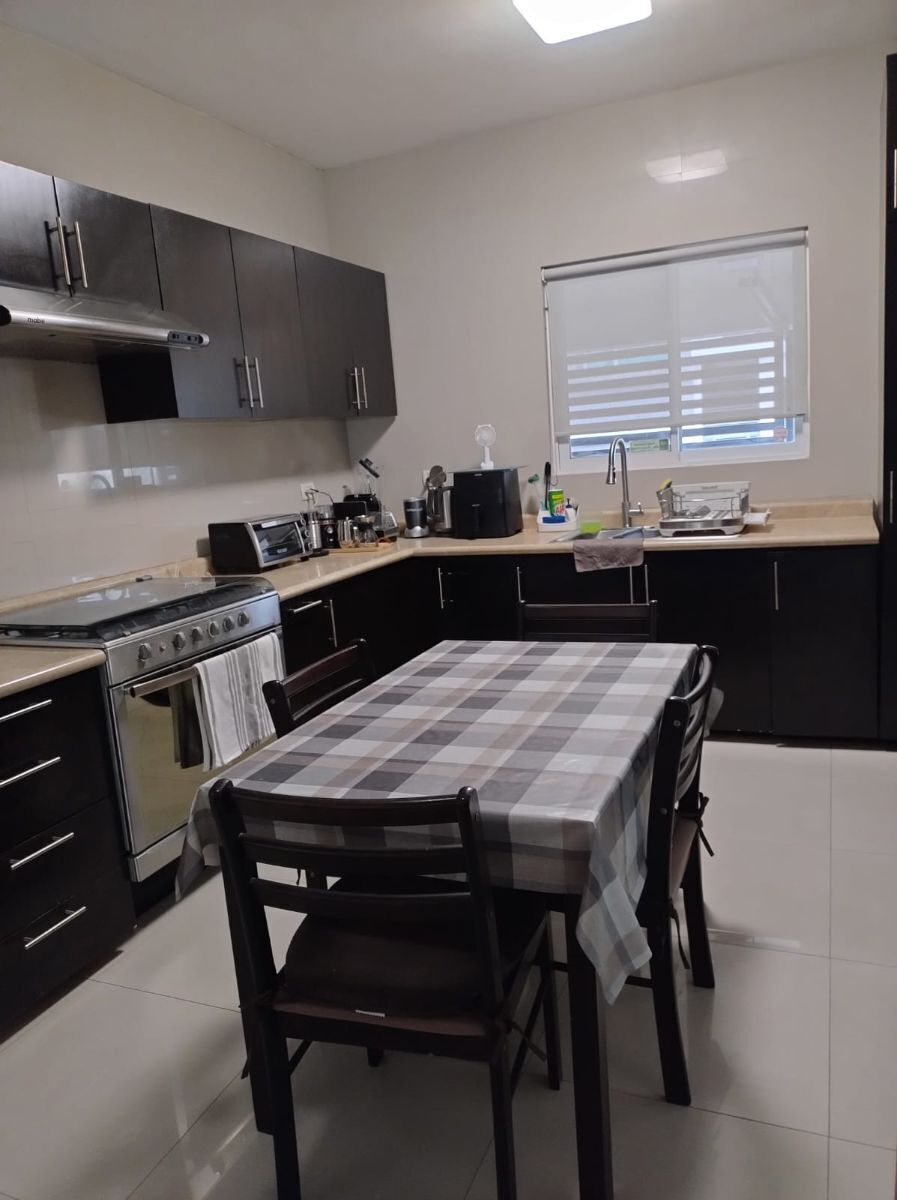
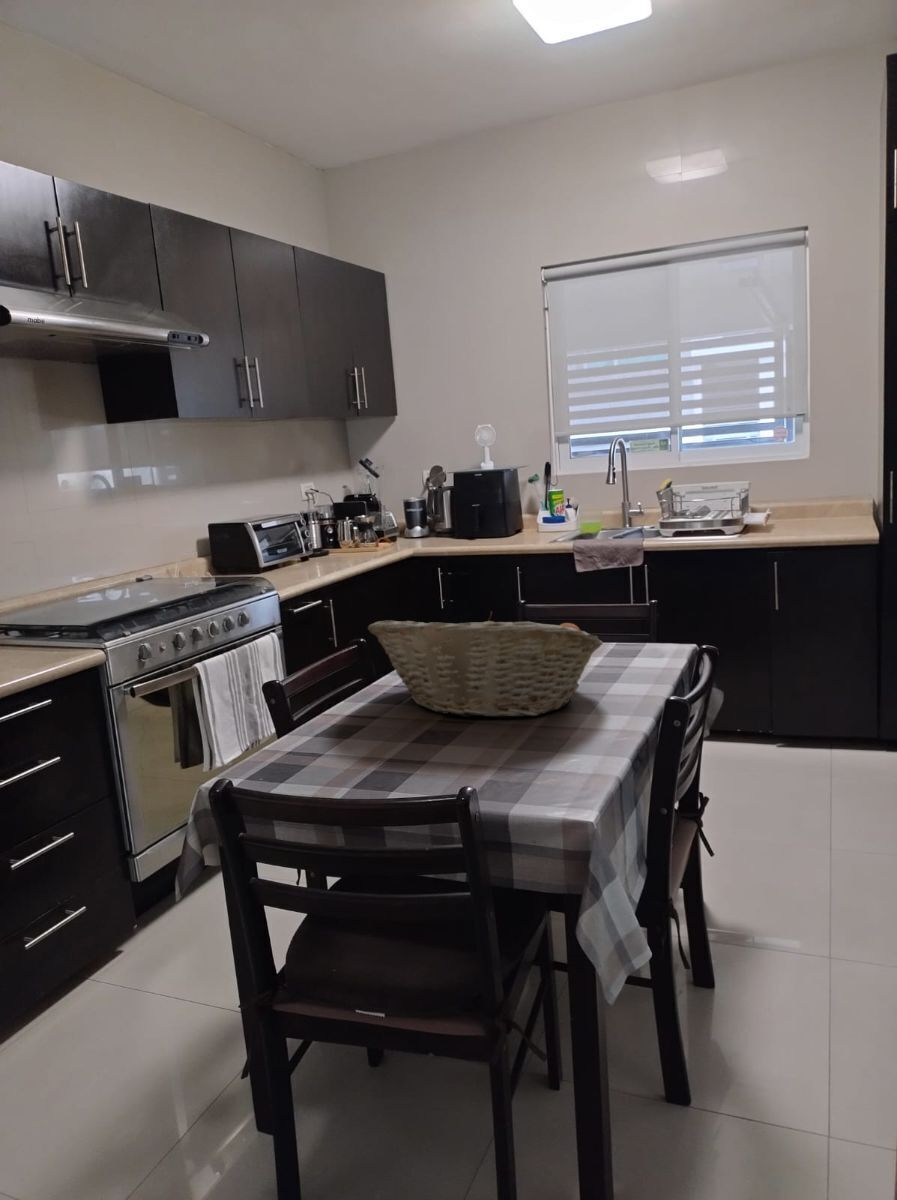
+ fruit basket [367,610,604,719]
